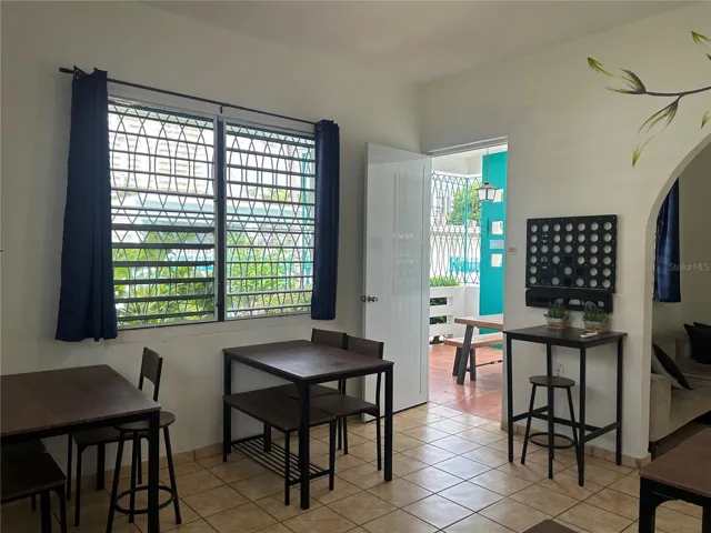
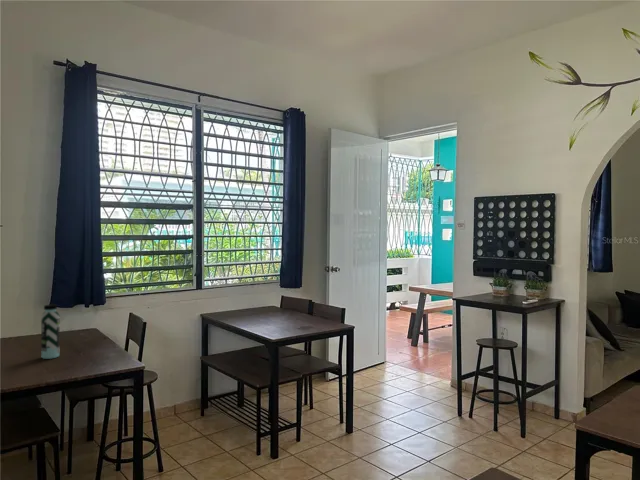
+ water bottle [40,303,60,360]
